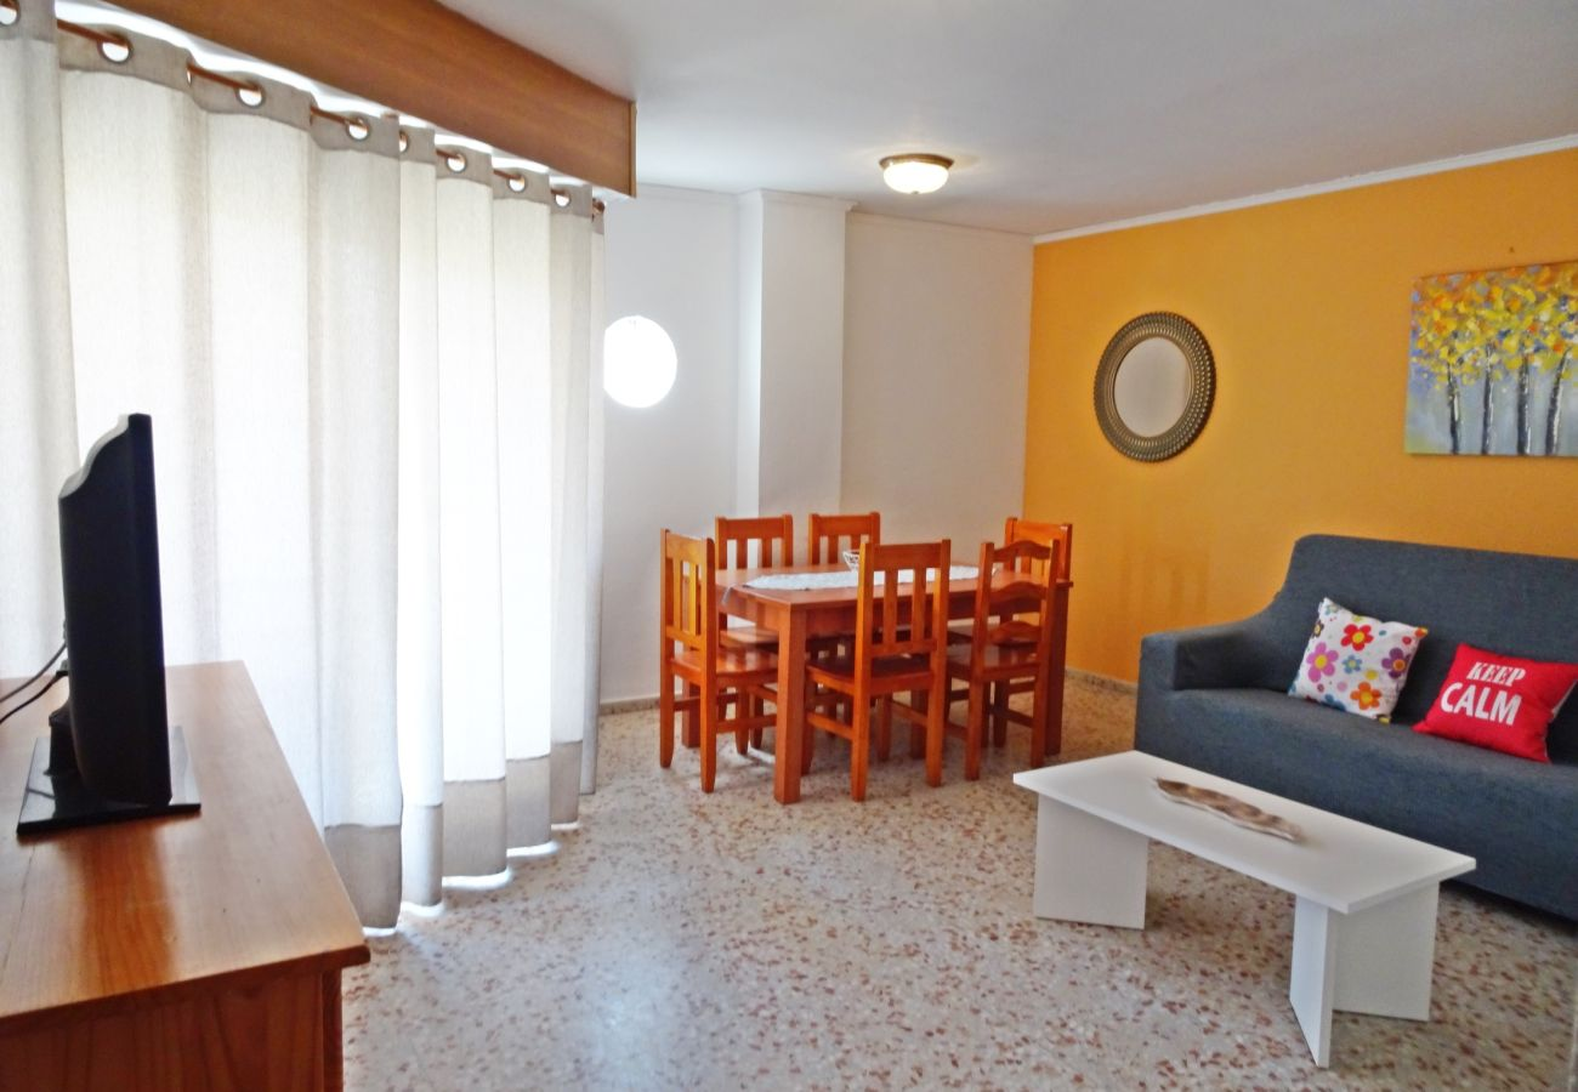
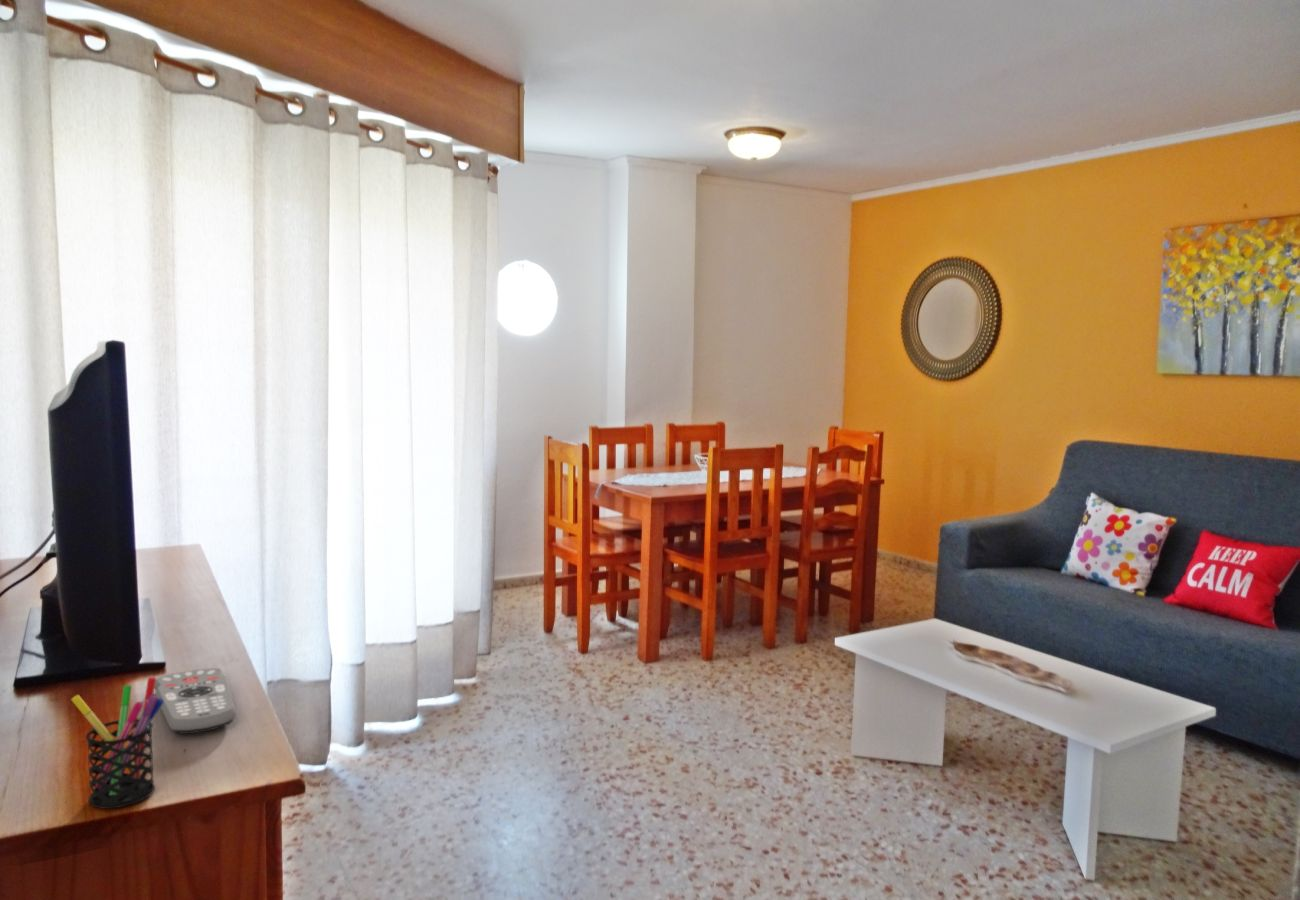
+ remote control [154,667,237,734]
+ pen holder [70,676,163,810]
